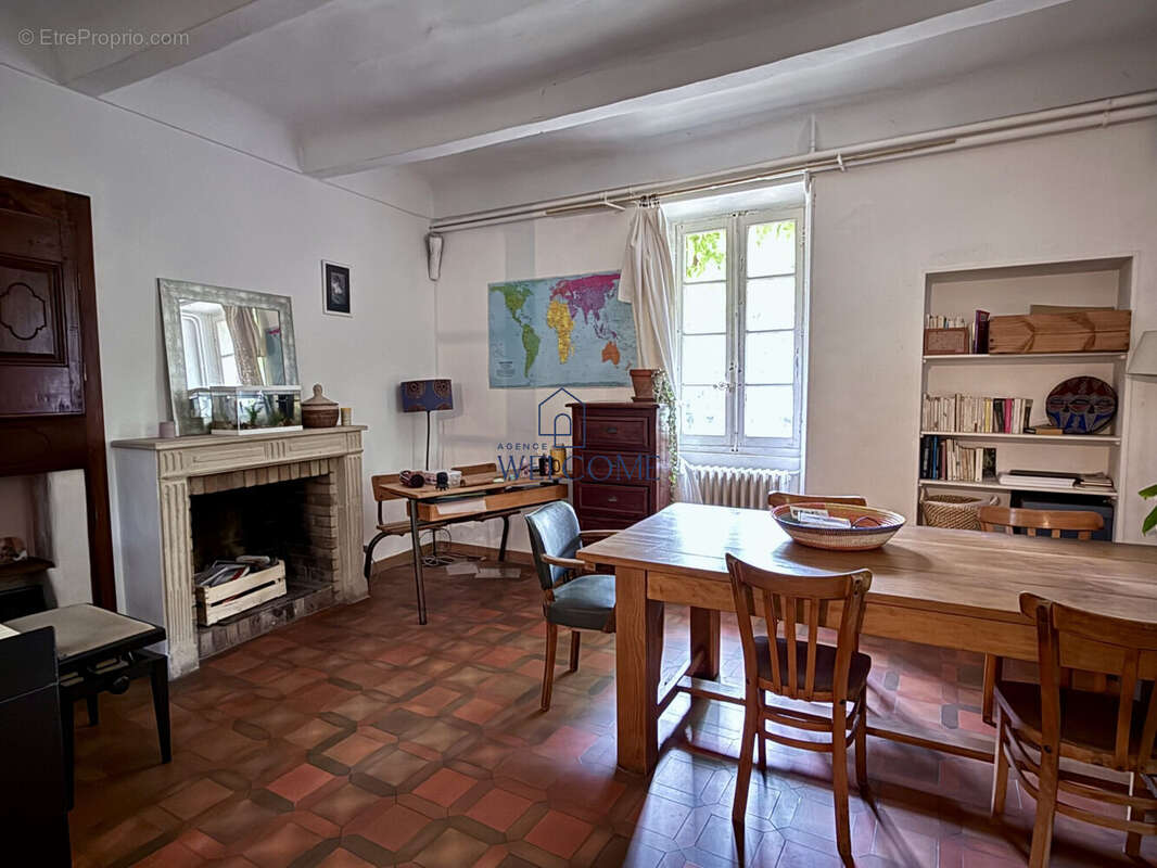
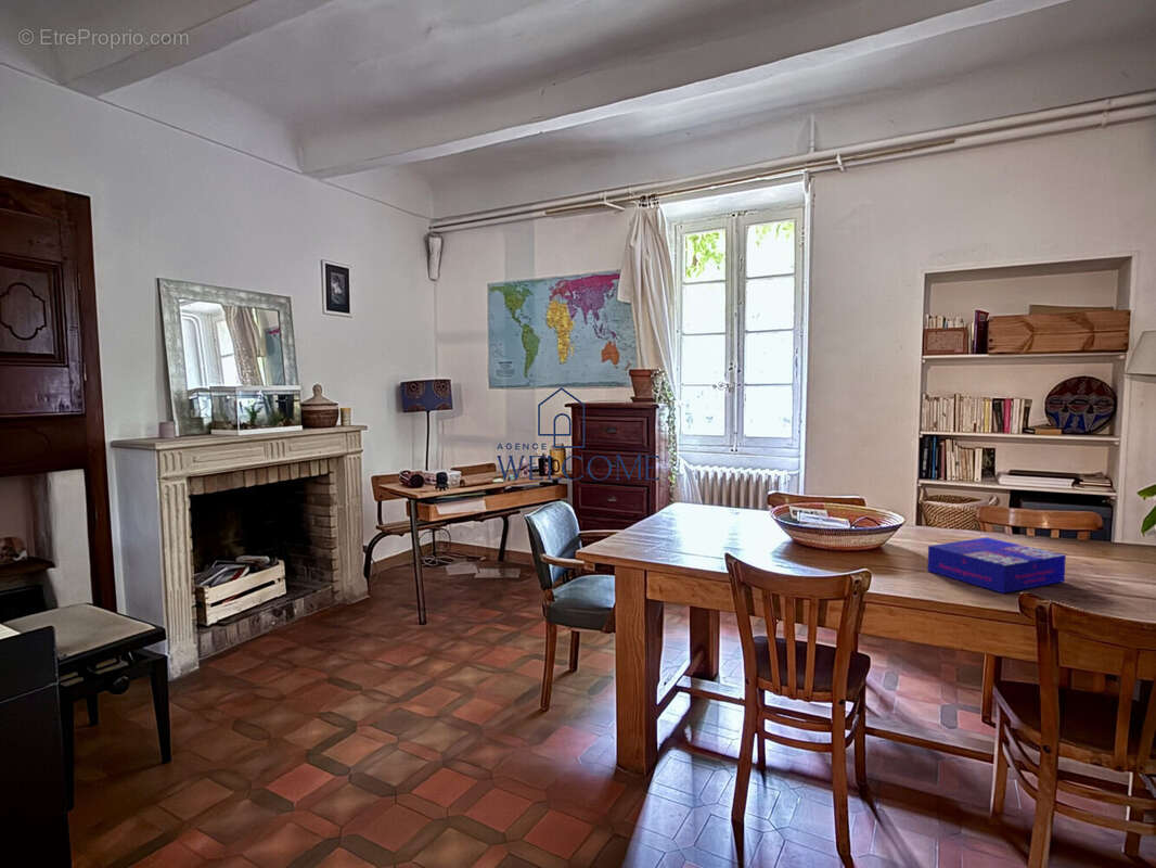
+ board game [926,536,1067,595]
